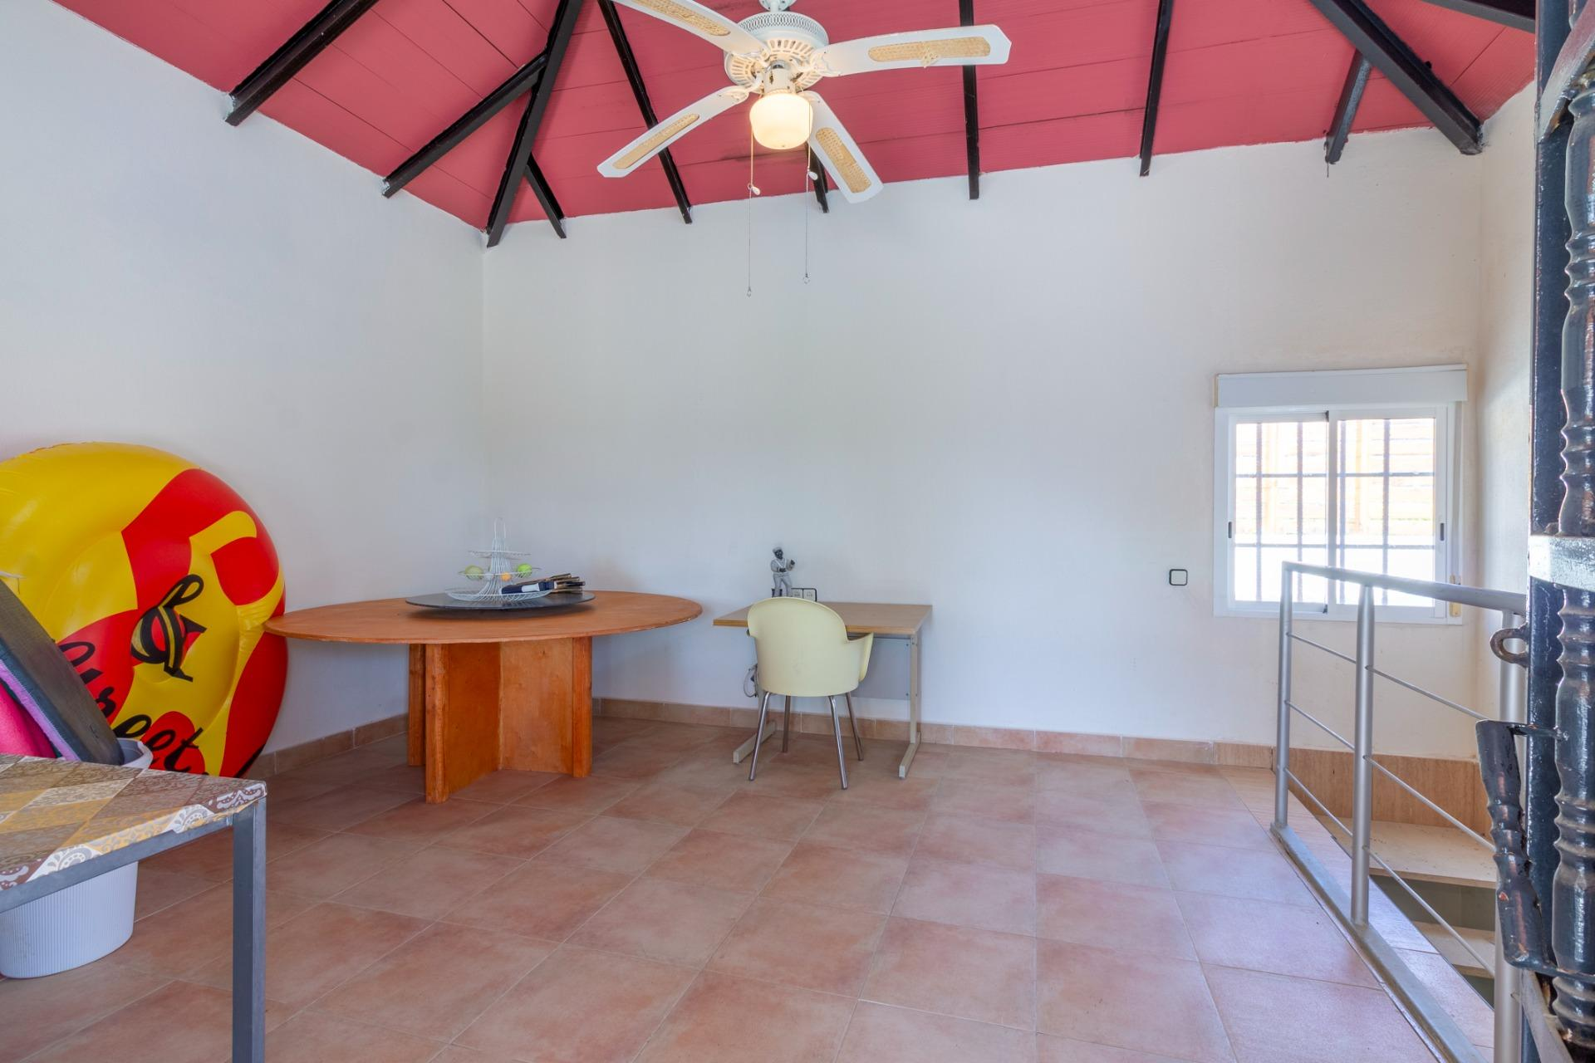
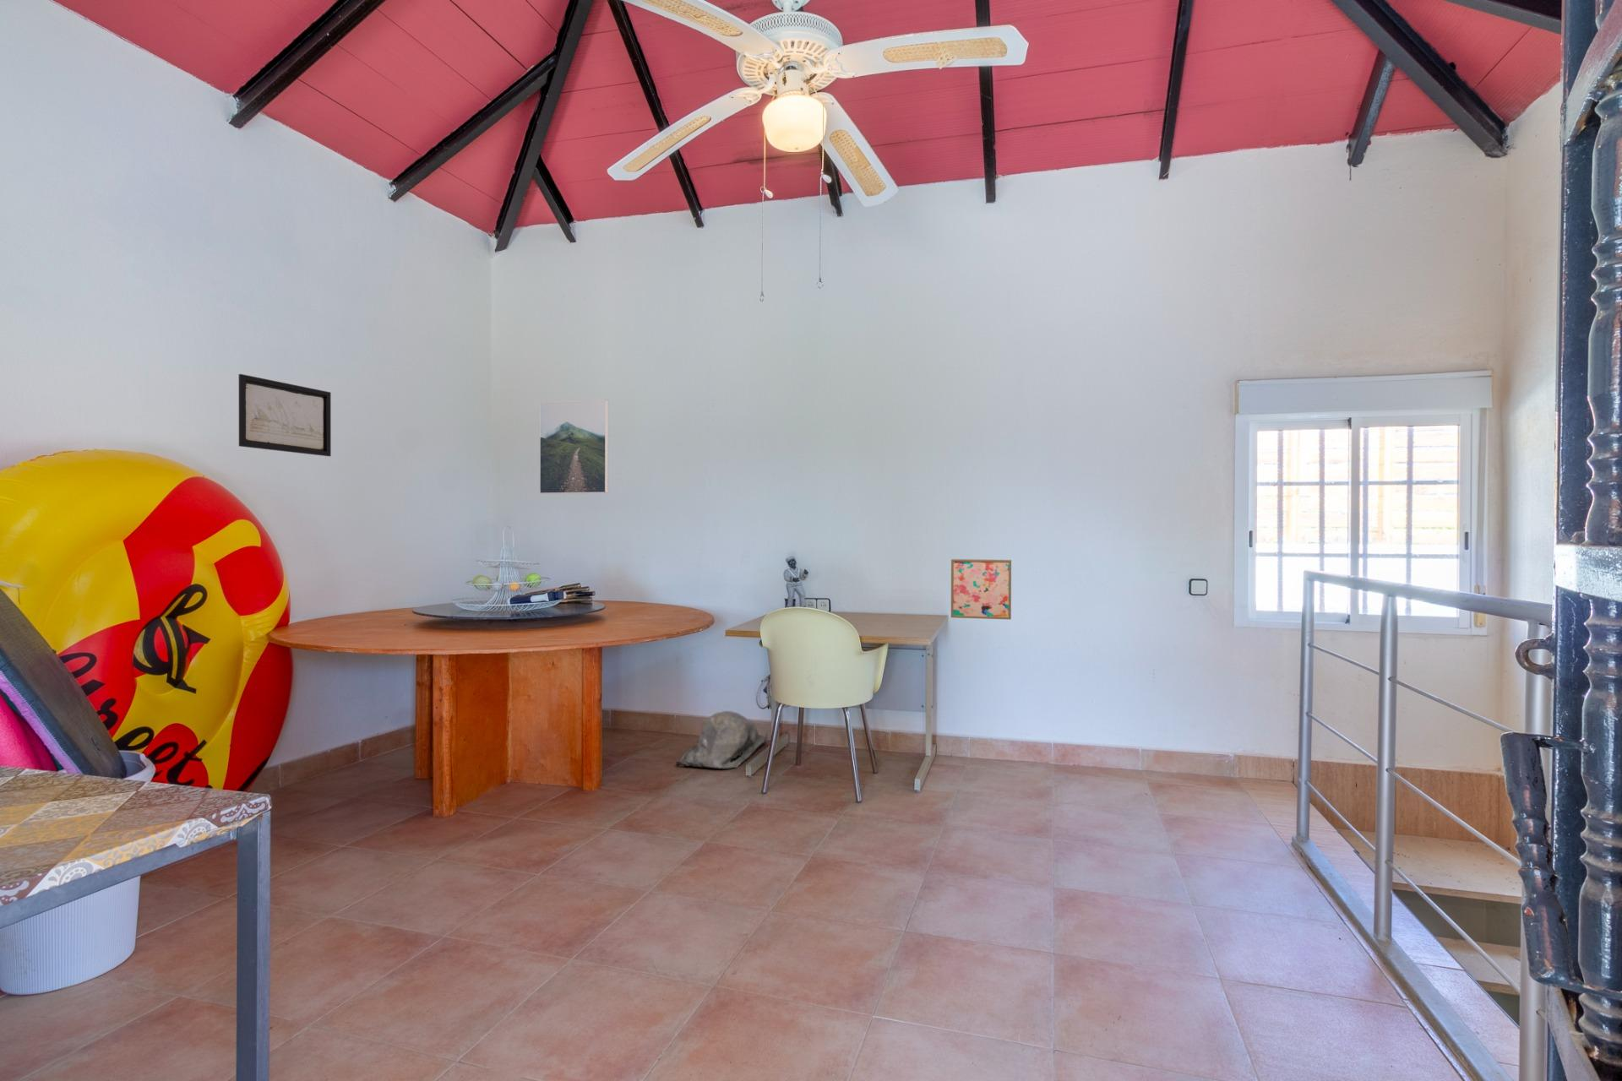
+ wall art [950,559,1013,620]
+ wall art [238,373,332,457]
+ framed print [539,398,609,495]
+ buddha head [675,711,771,770]
